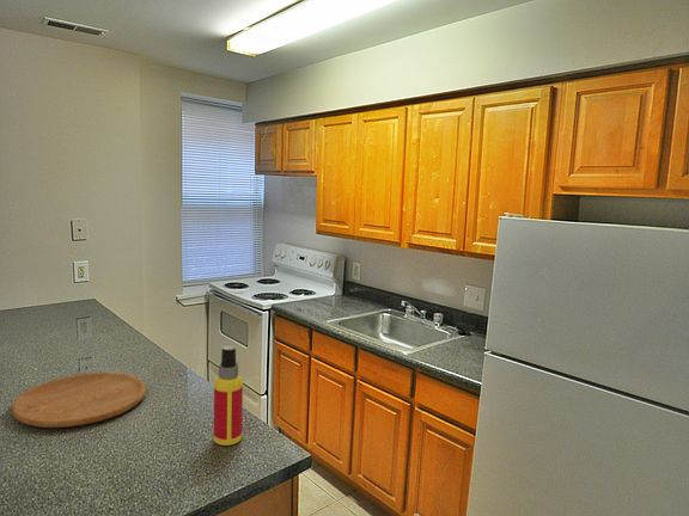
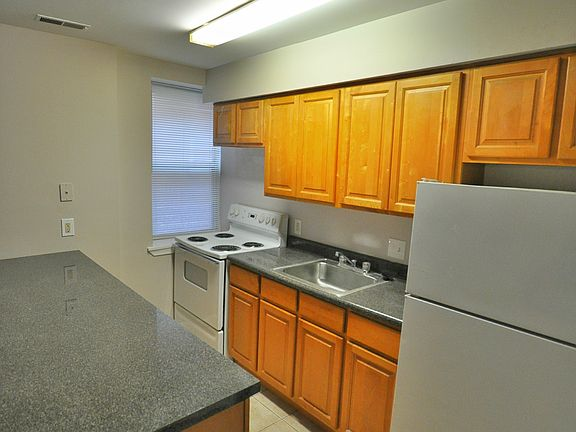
- cutting board [11,371,147,429]
- spray bottle [213,345,244,447]
